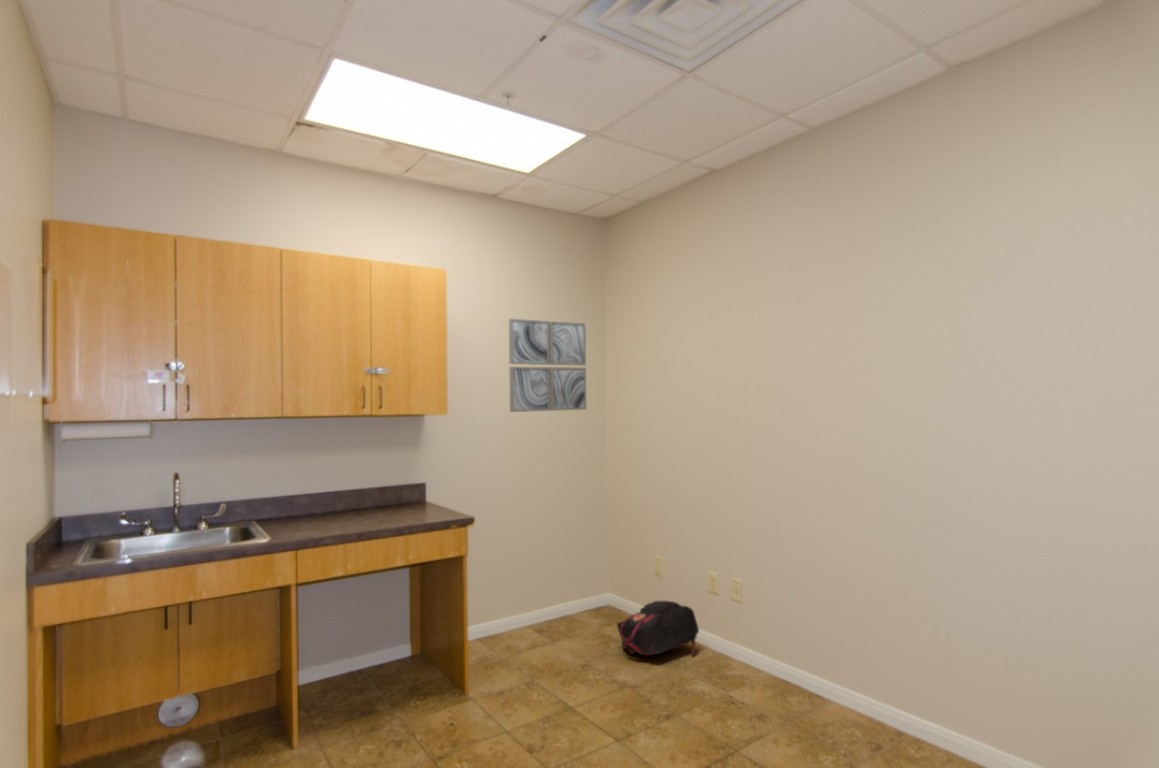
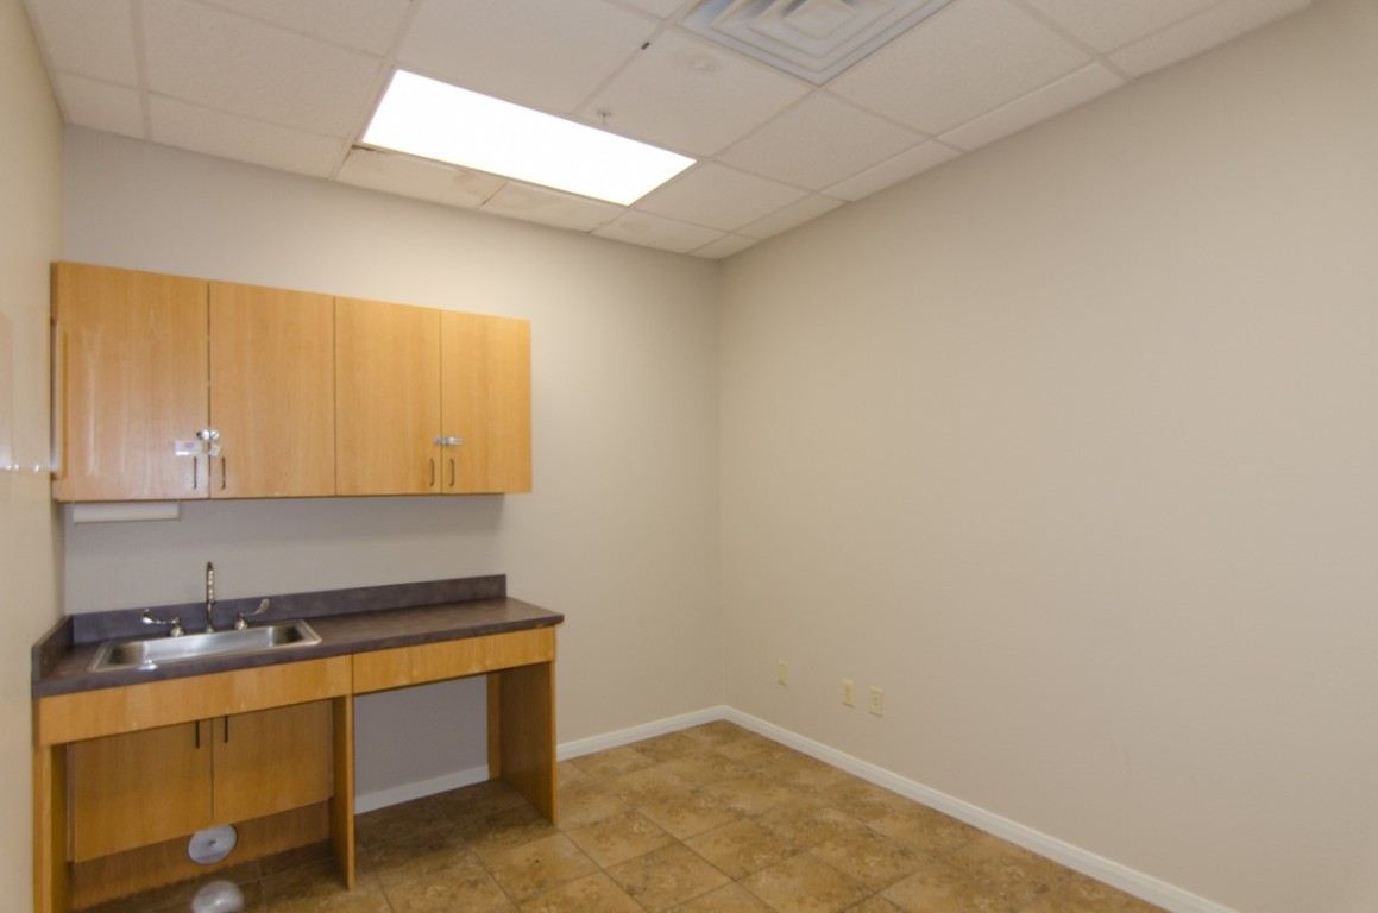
- wall art [508,318,588,413]
- backpack [616,600,700,658]
